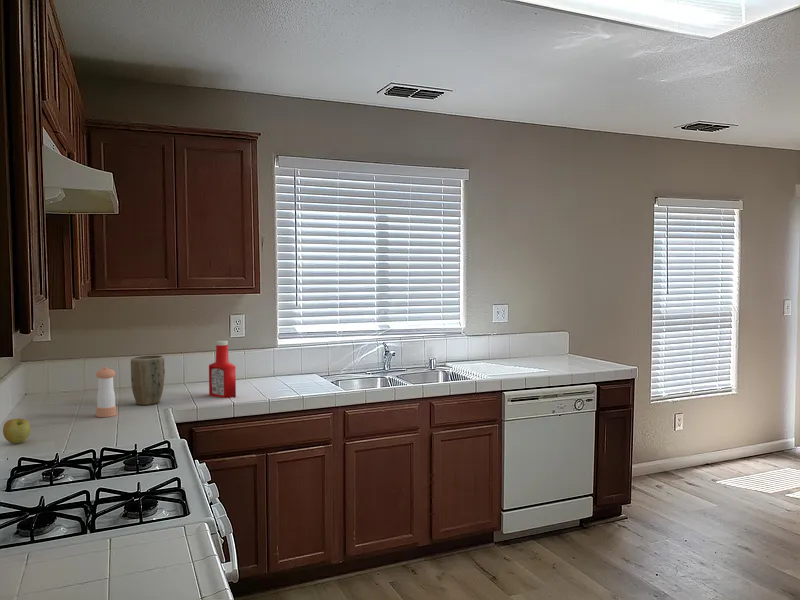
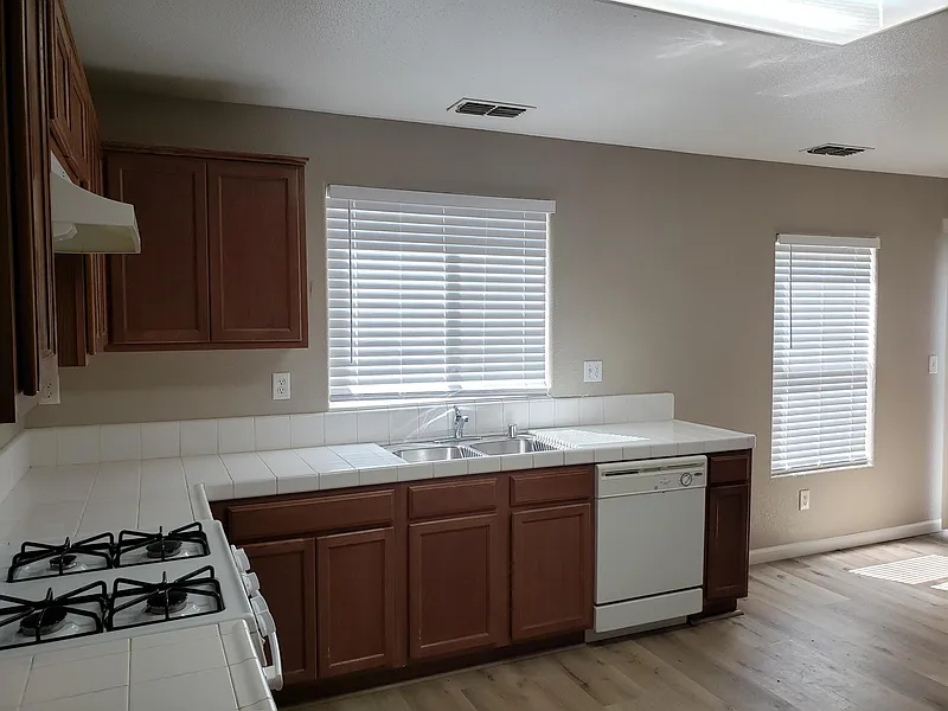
- soap bottle [208,340,237,399]
- pepper shaker [95,366,117,418]
- plant pot [130,354,166,406]
- apple [2,418,32,444]
